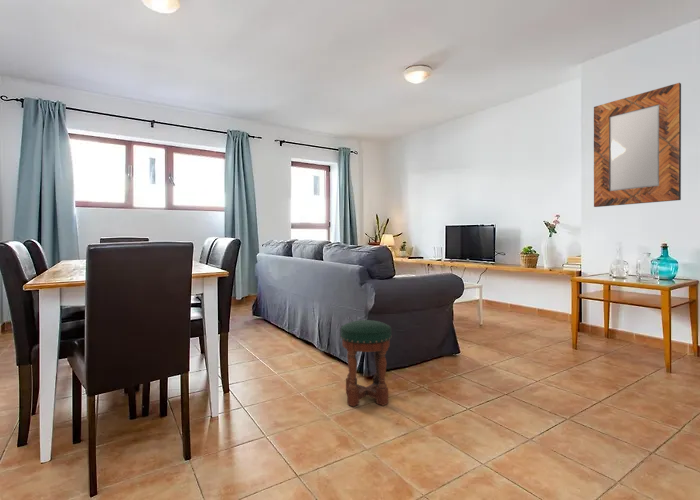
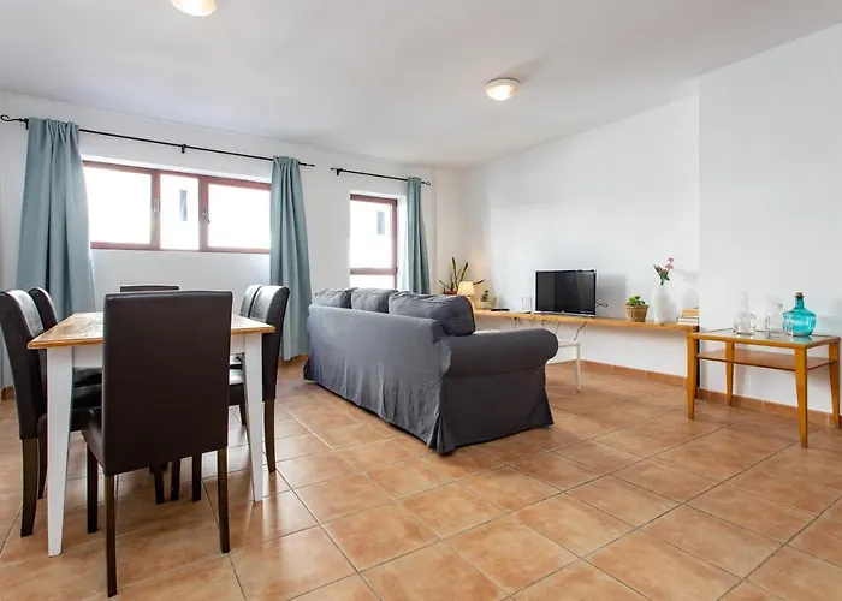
- home mirror [593,82,682,208]
- stool [339,319,393,408]
